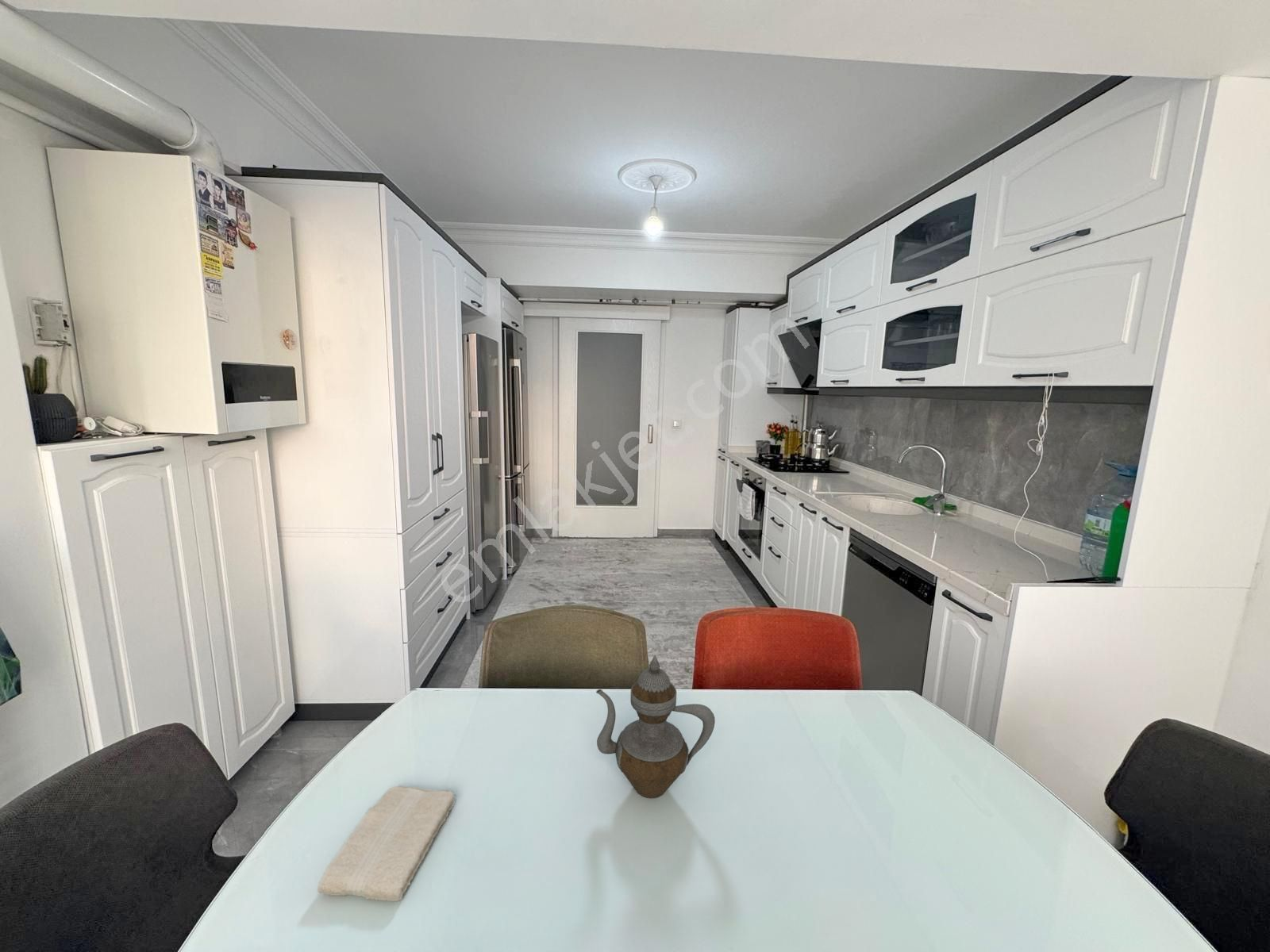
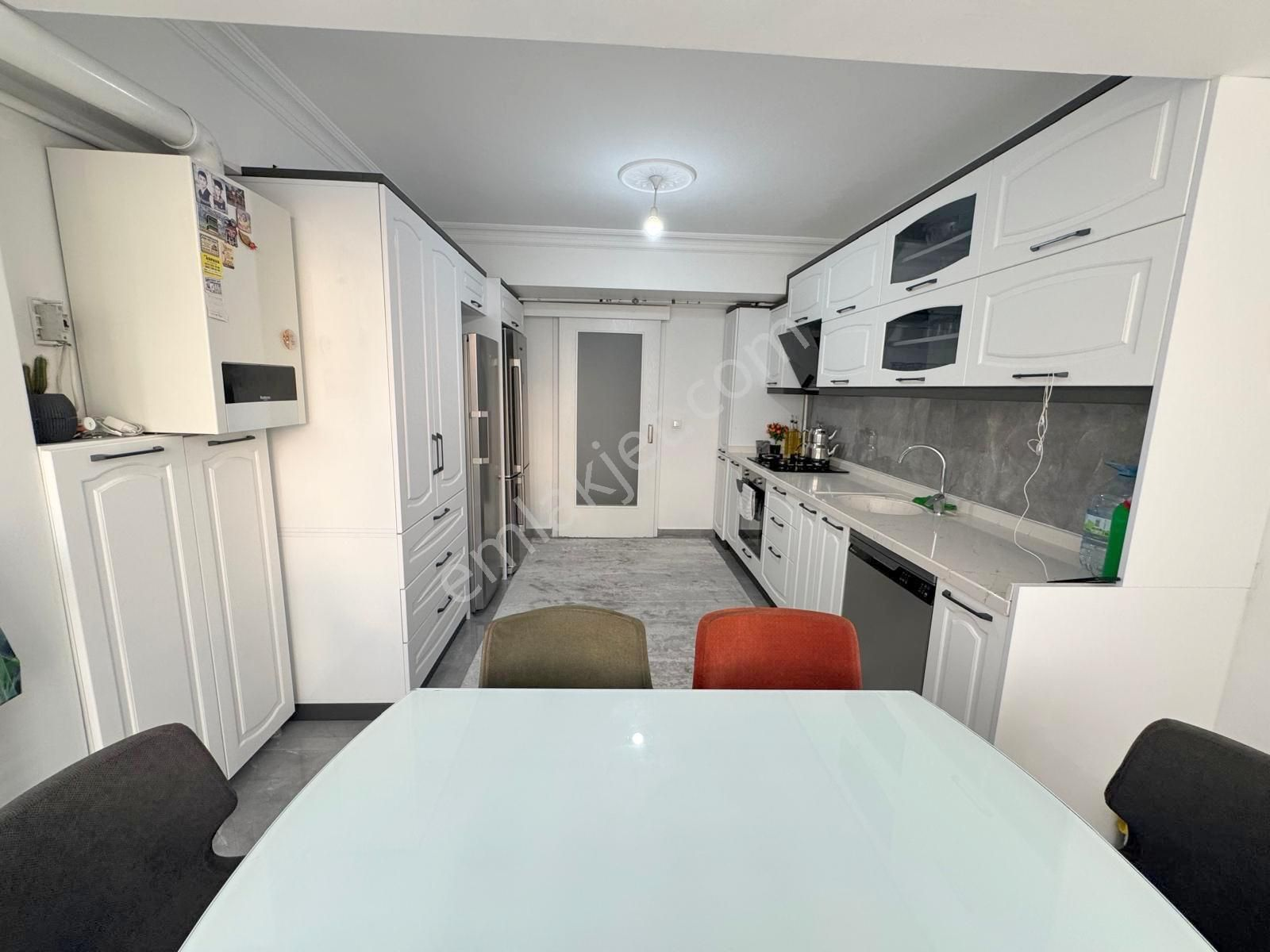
- teapot [595,655,716,799]
- washcloth [317,785,456,902]
